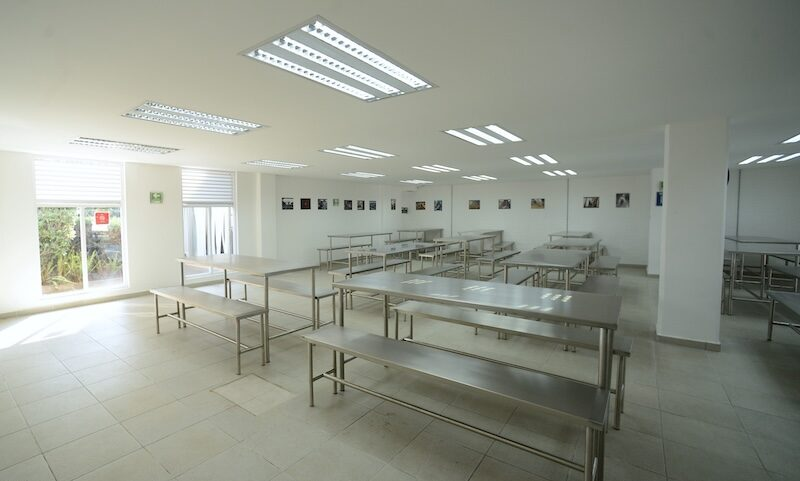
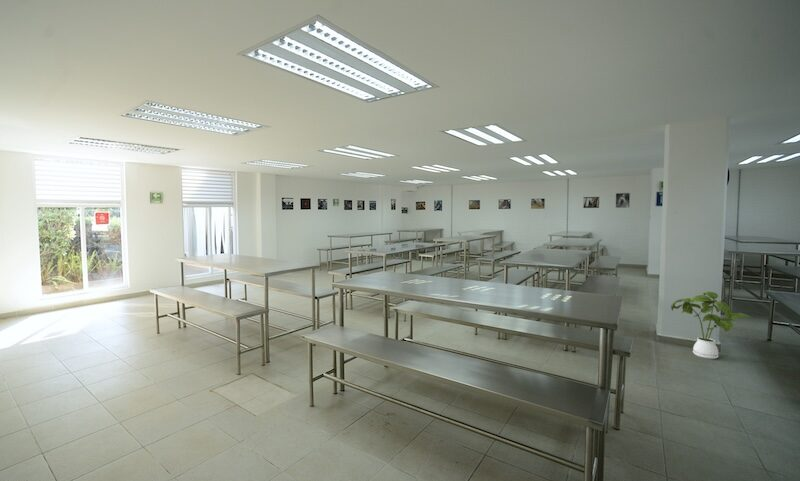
+ house plant [670,291,754,360]
